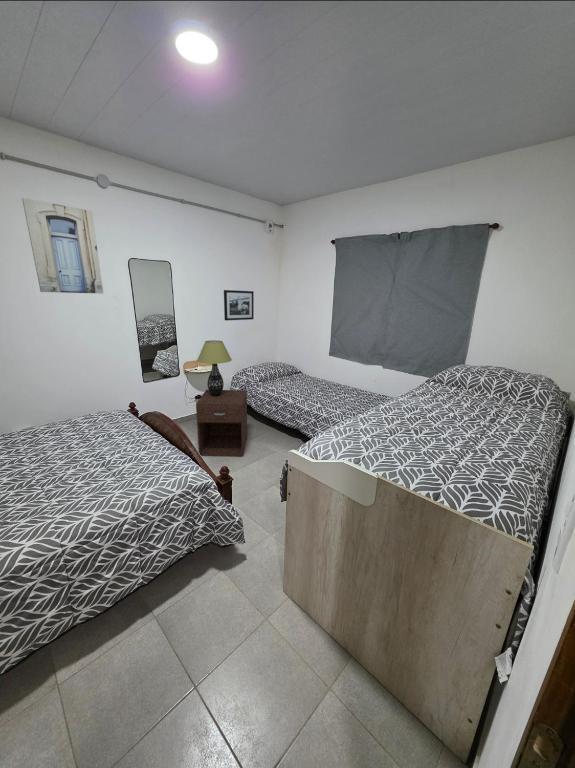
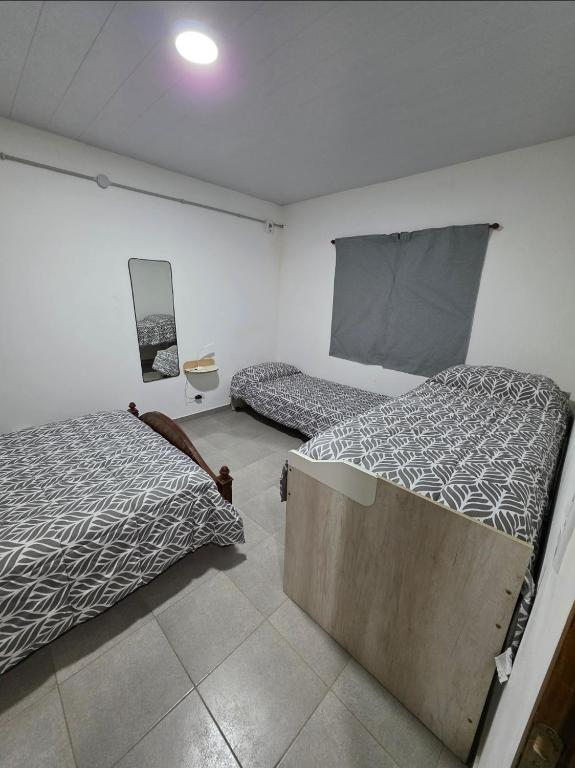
- table lamp [196,339,233,396]
- nightstand [195,389,248,457]
- wall art [21,197,104,295]
- picture frame [223,289,255,321]
